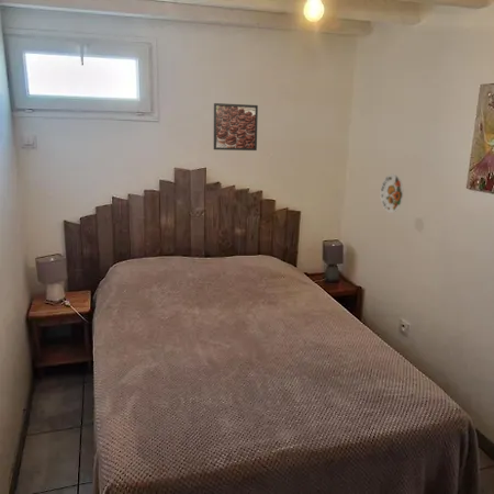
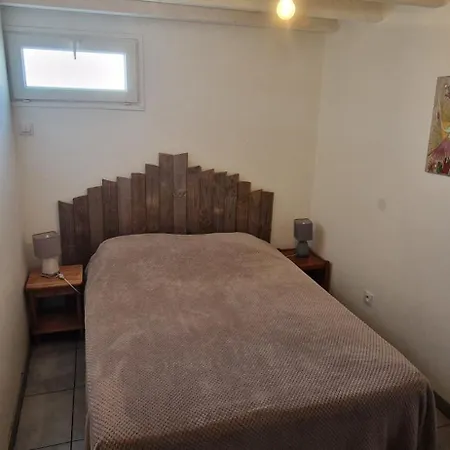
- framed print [213,102,259,151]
- decorative plate [379,172,404,214]
